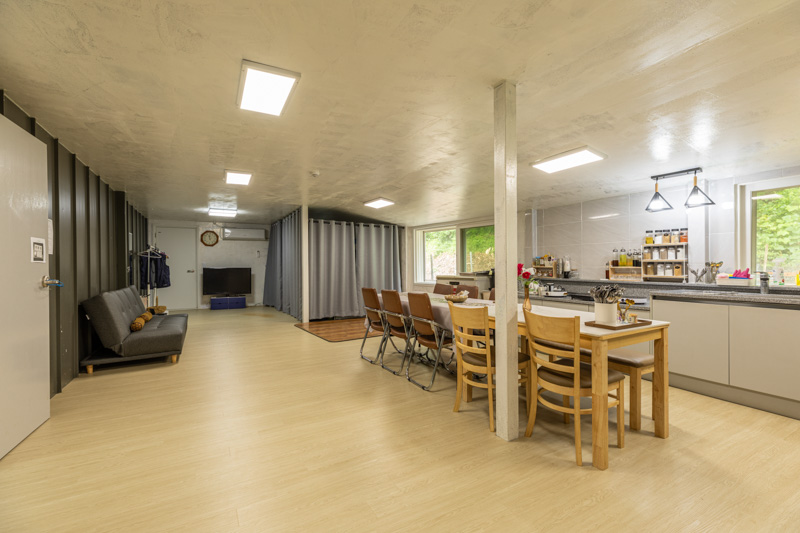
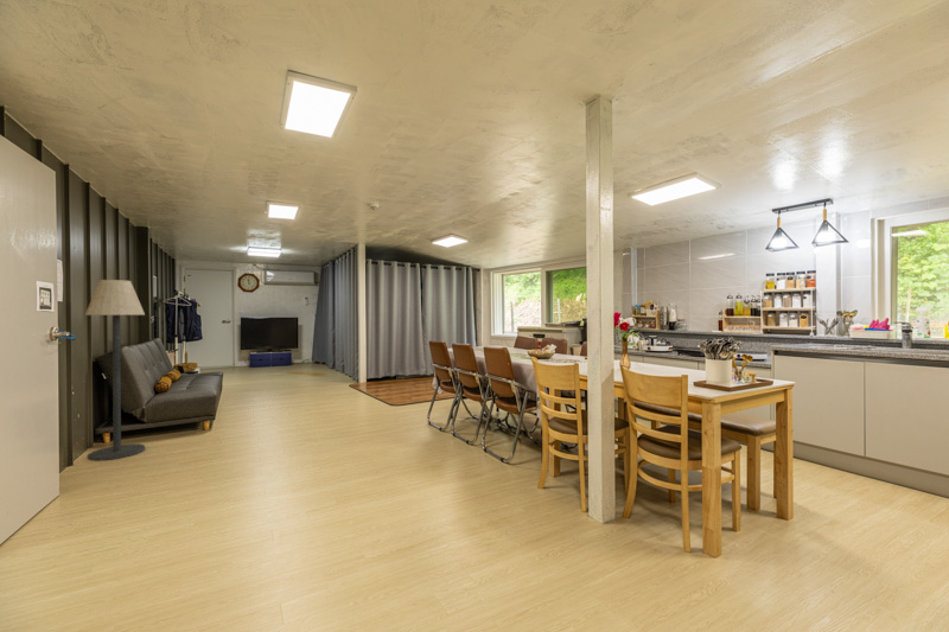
+ floor lamp [84,279,146,462]
